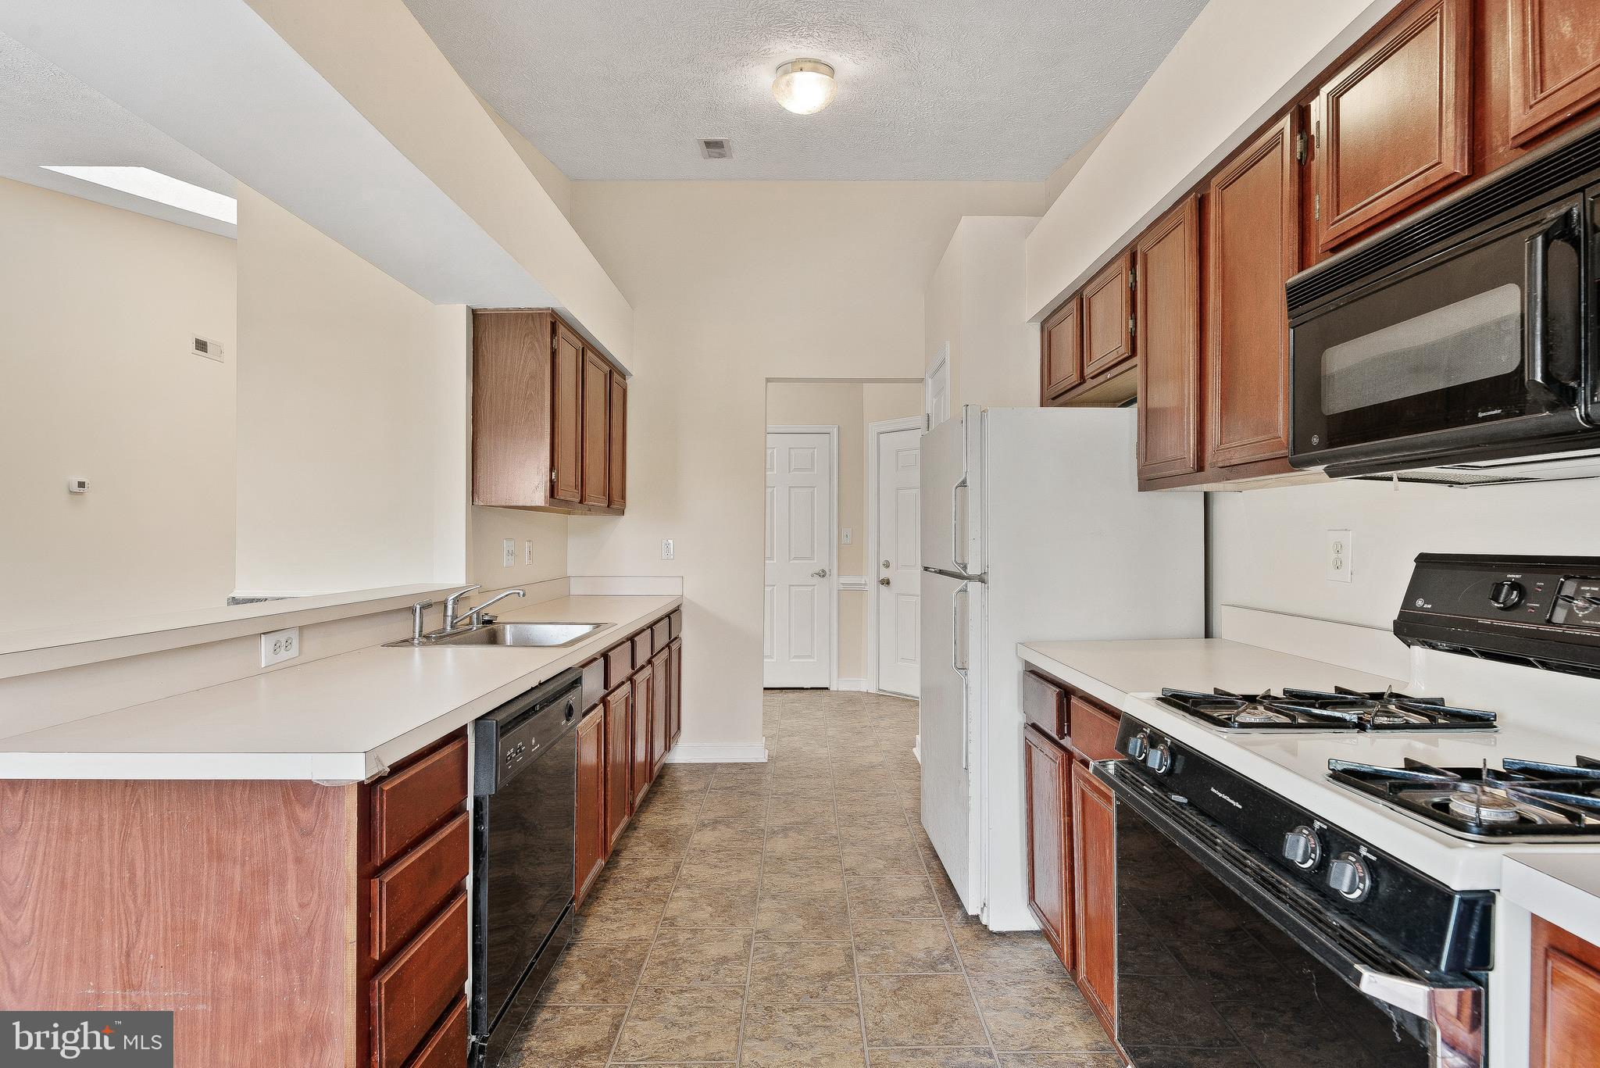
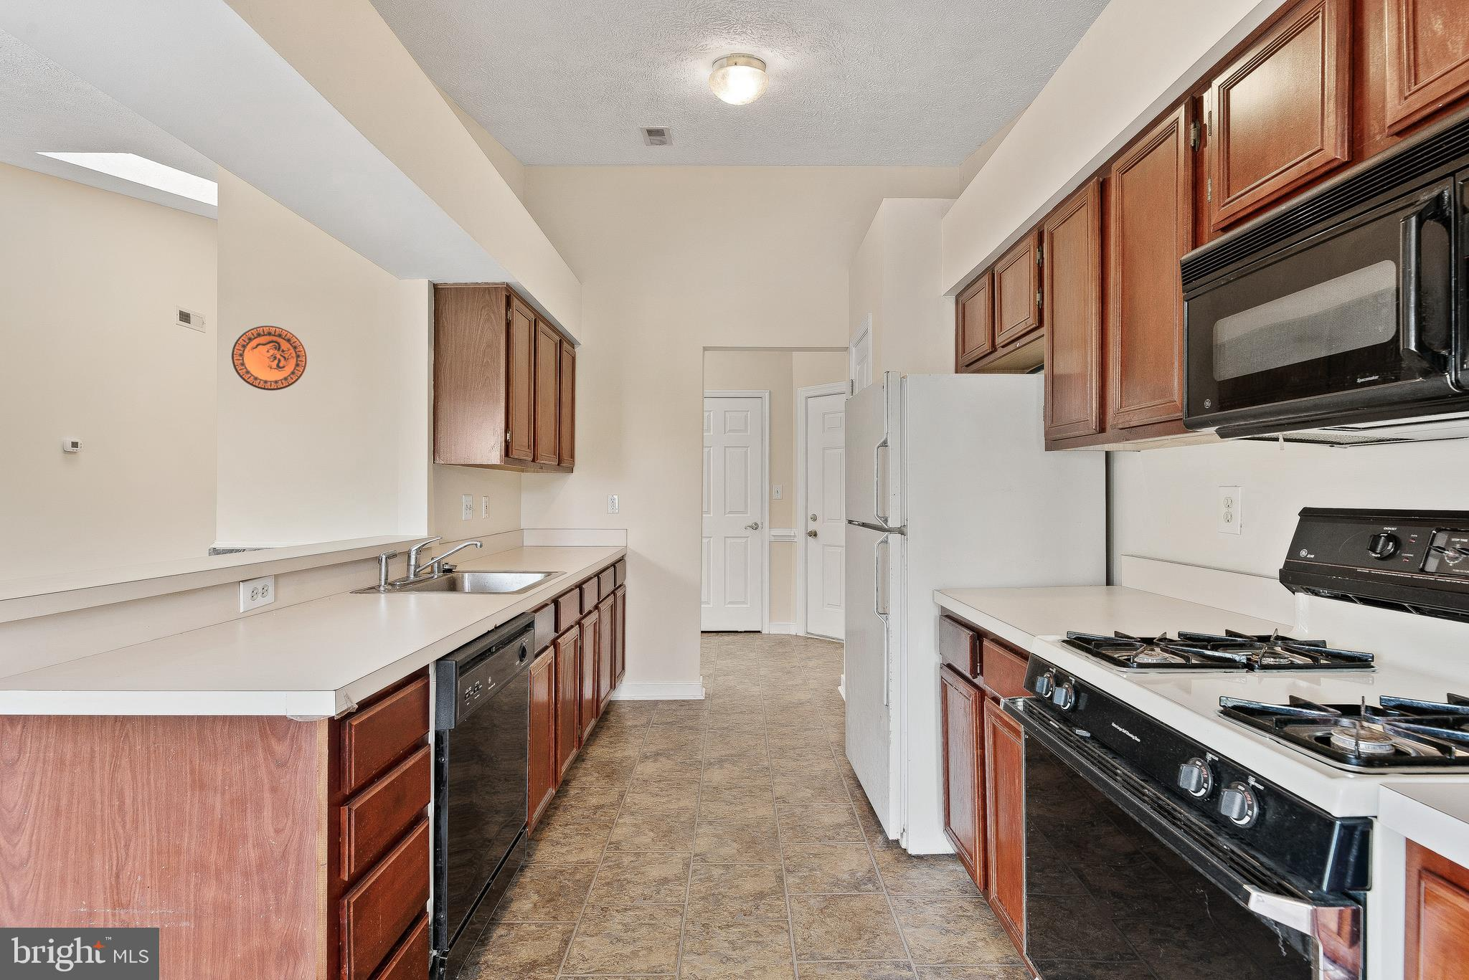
+ decorative plate [231,325,307,392]
